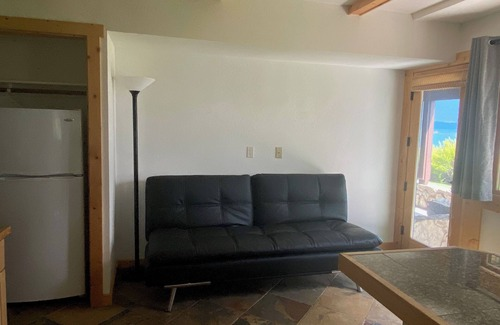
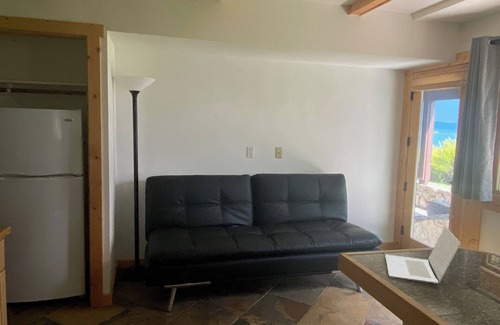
+ laptop [384,226,461,285]
